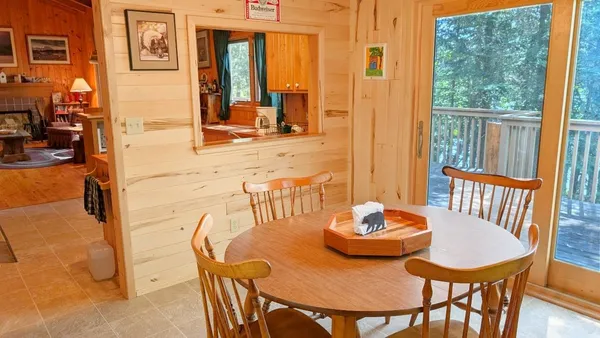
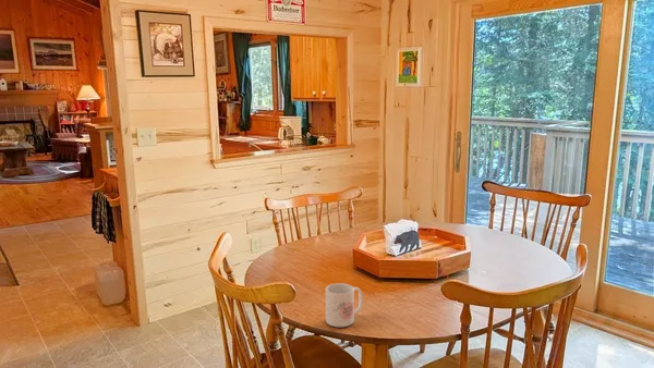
+ mug [325,282,364,328]
